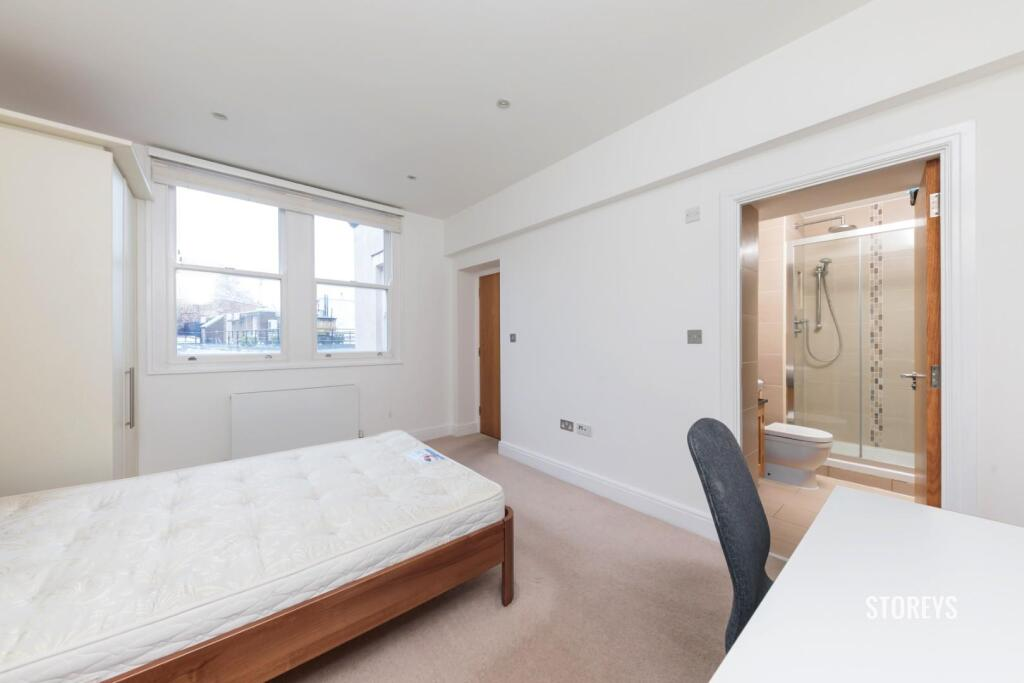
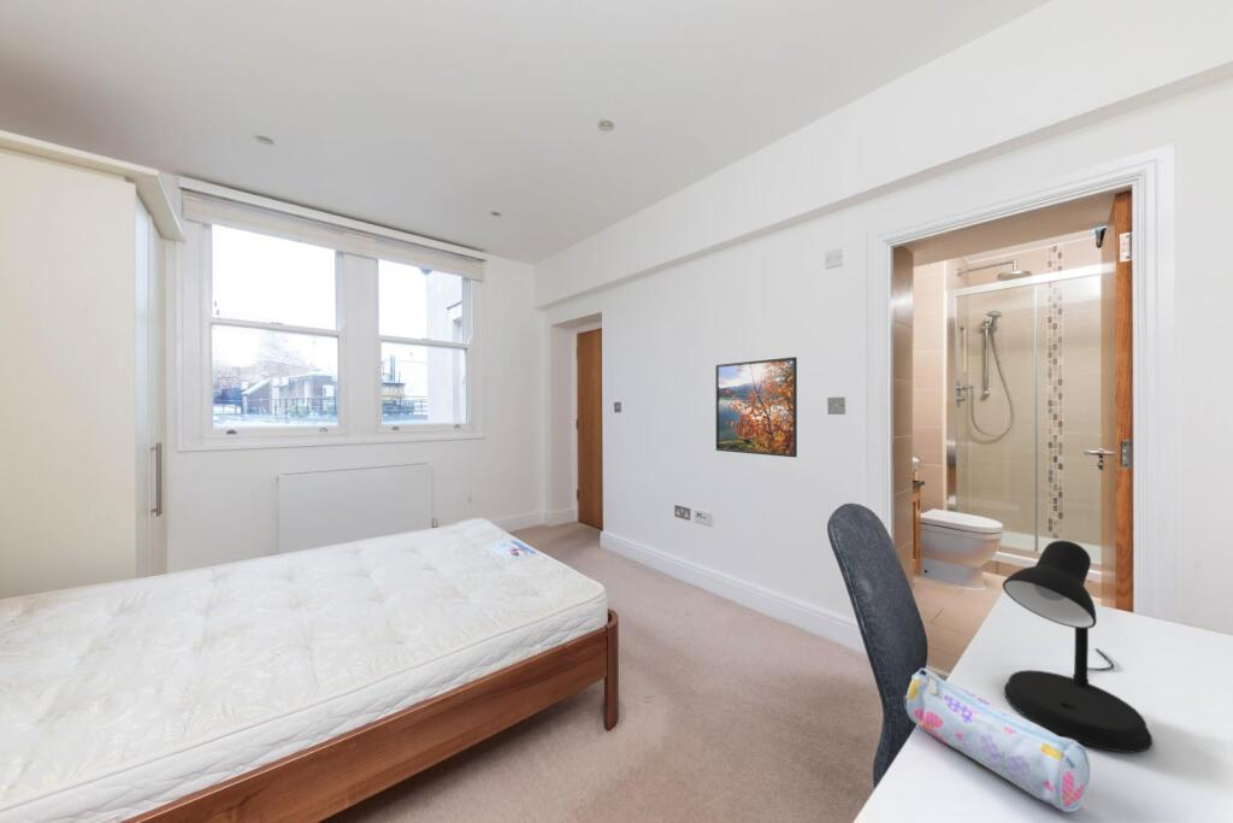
+ pencil case [902,668,1091,813]
+ desk lamp [1002,539,1154,754]
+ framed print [714,355,798,458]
